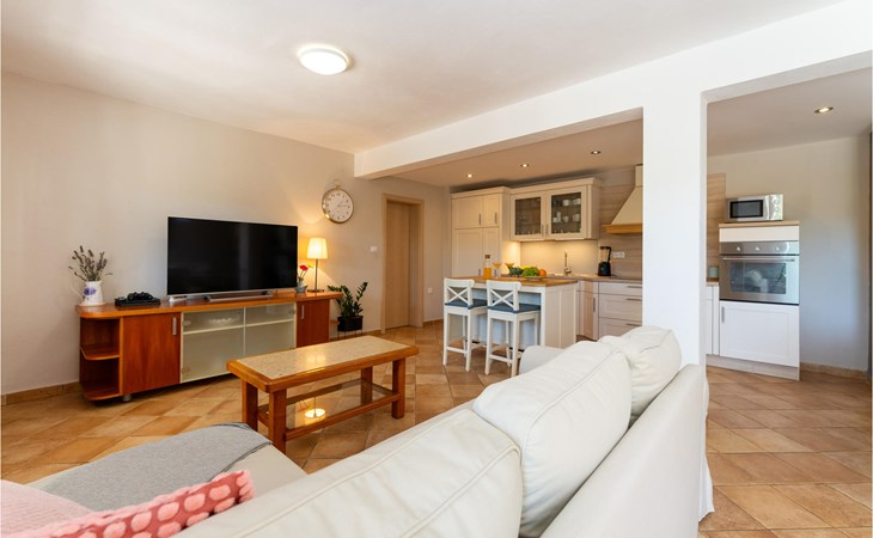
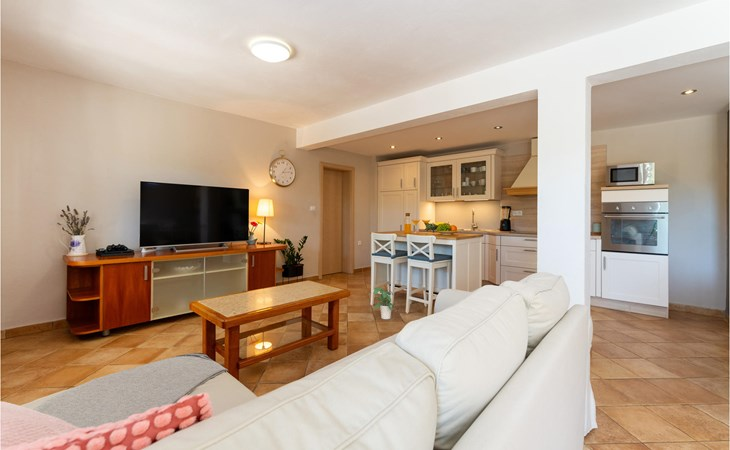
+ potted plant [373,286,395,320]
